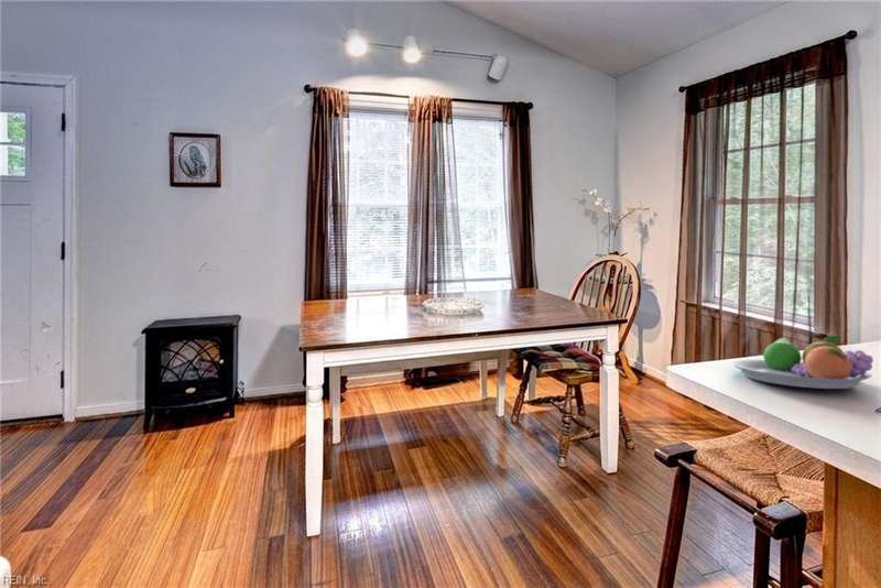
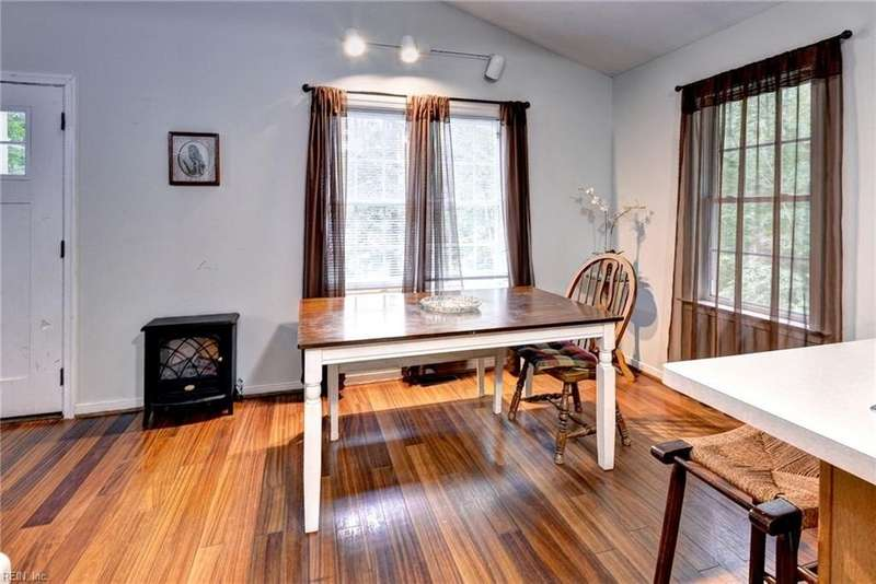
- fruit bowl [731,335,874,390]
